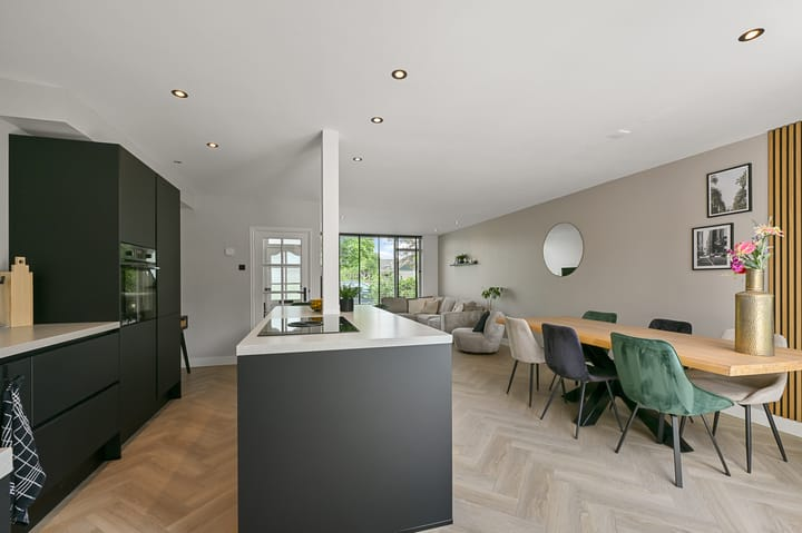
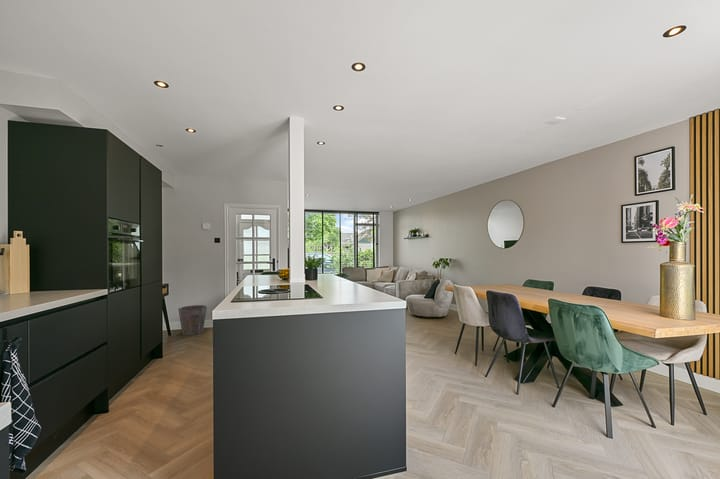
+ waste bin [177,304,208,336]
